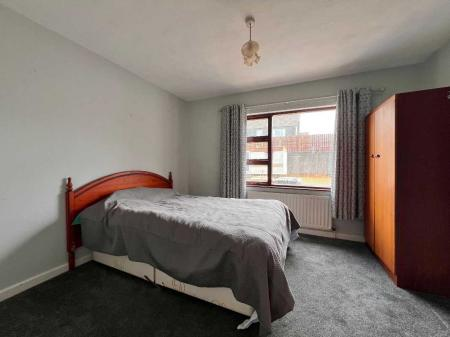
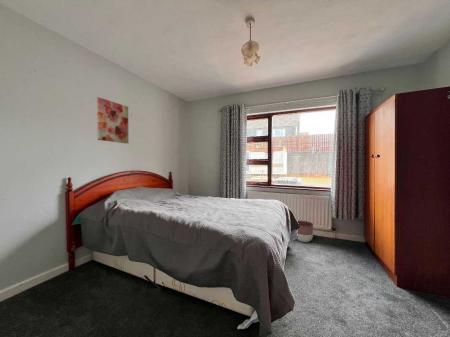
+ planter [296,220,314,243]
+ wall art [96,96,129,145]
